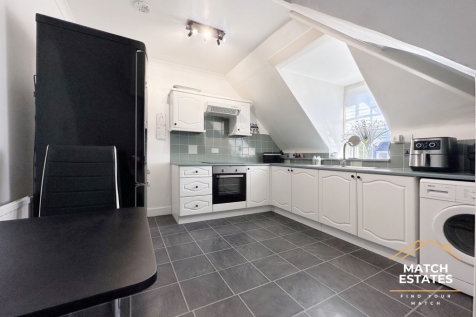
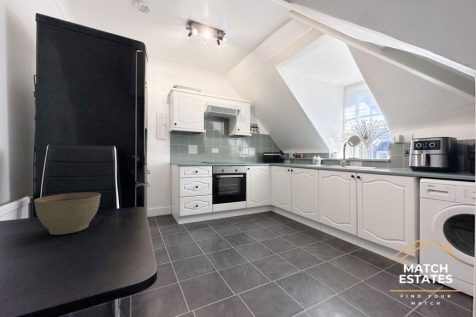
+ planter bowl [33,192,102,236]
